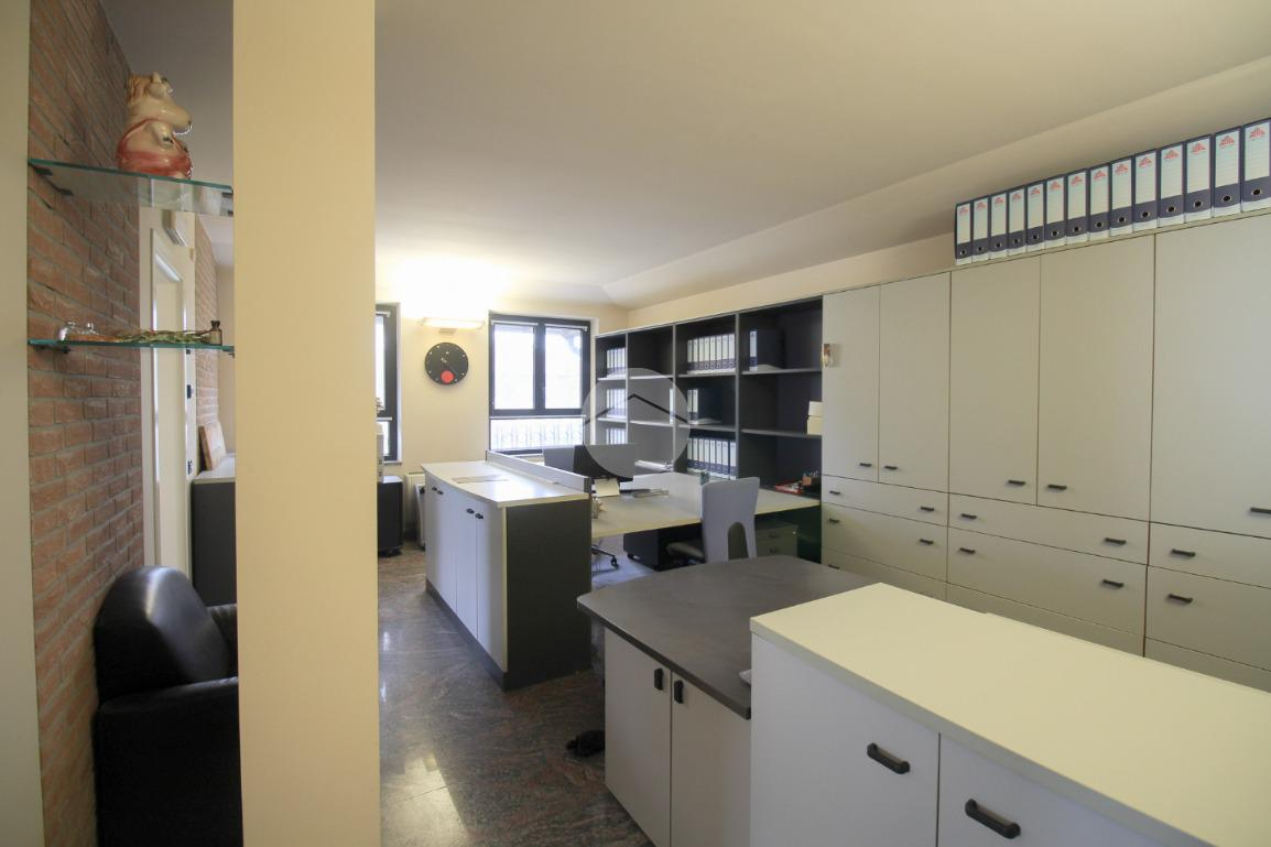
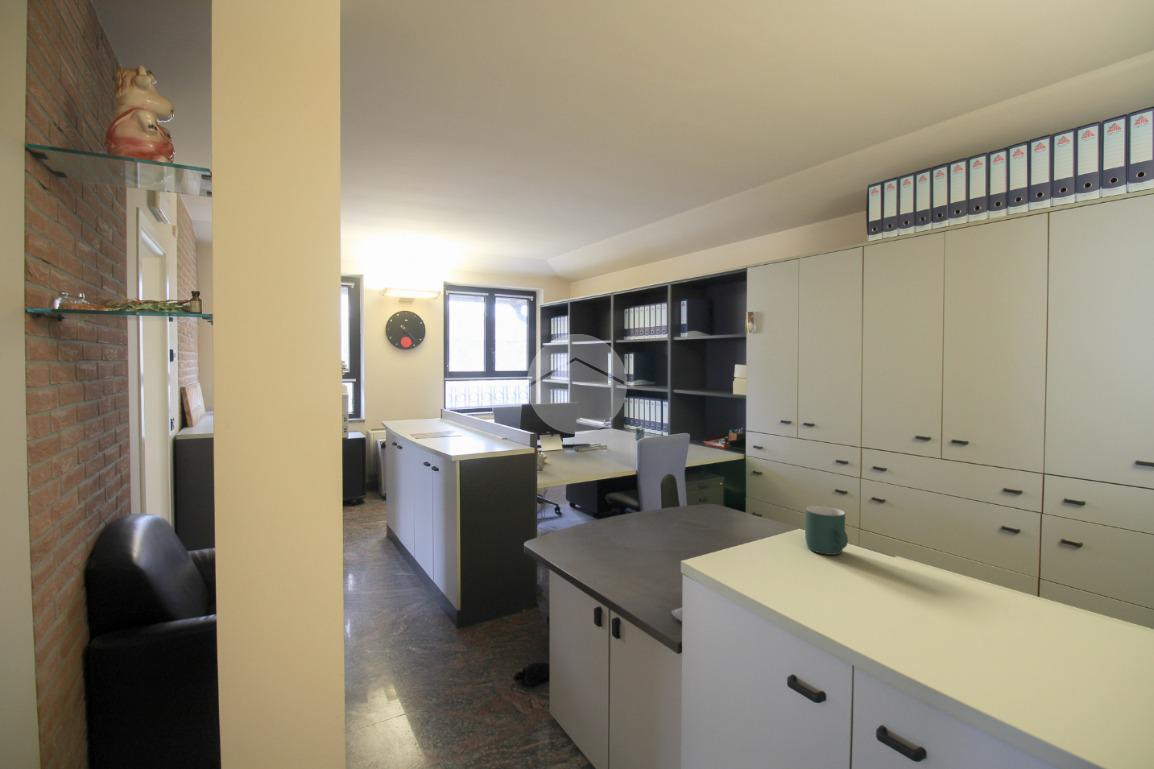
+ mug [804,505,849,556]
